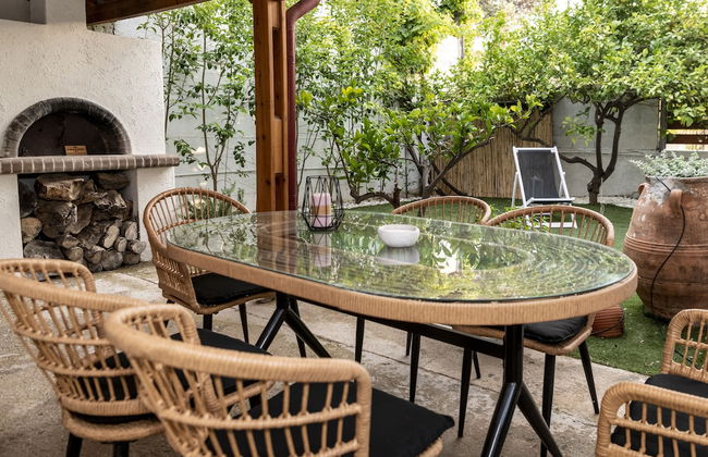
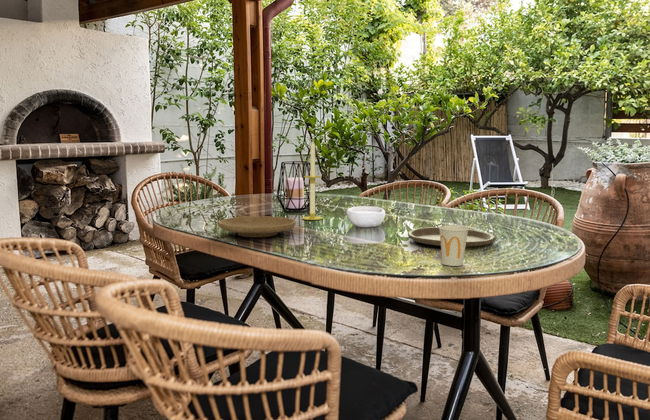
+ candle [301,140,324,221]
+ cup [438,224,470,267]
+ plate [217,215,297,238]
+ plate [407,226,497,248]
